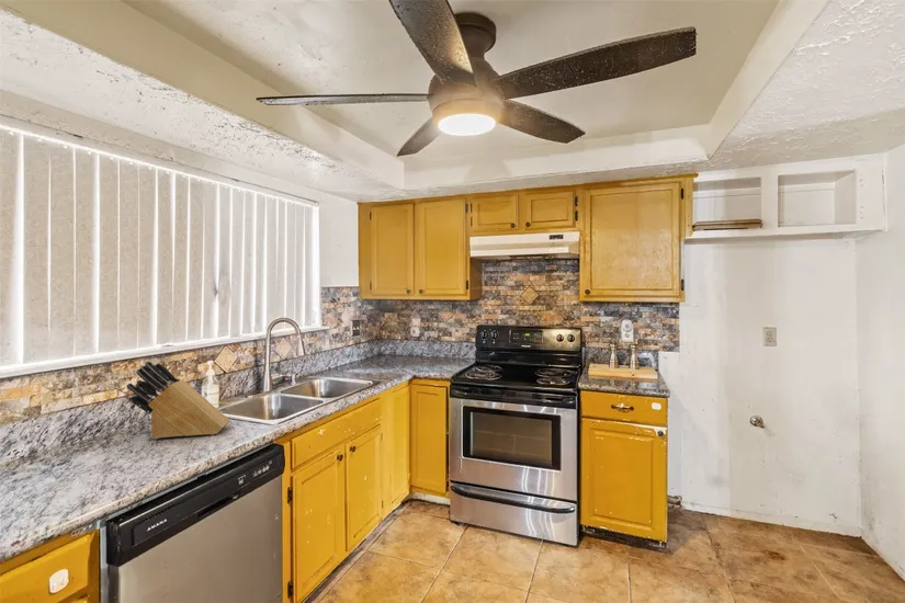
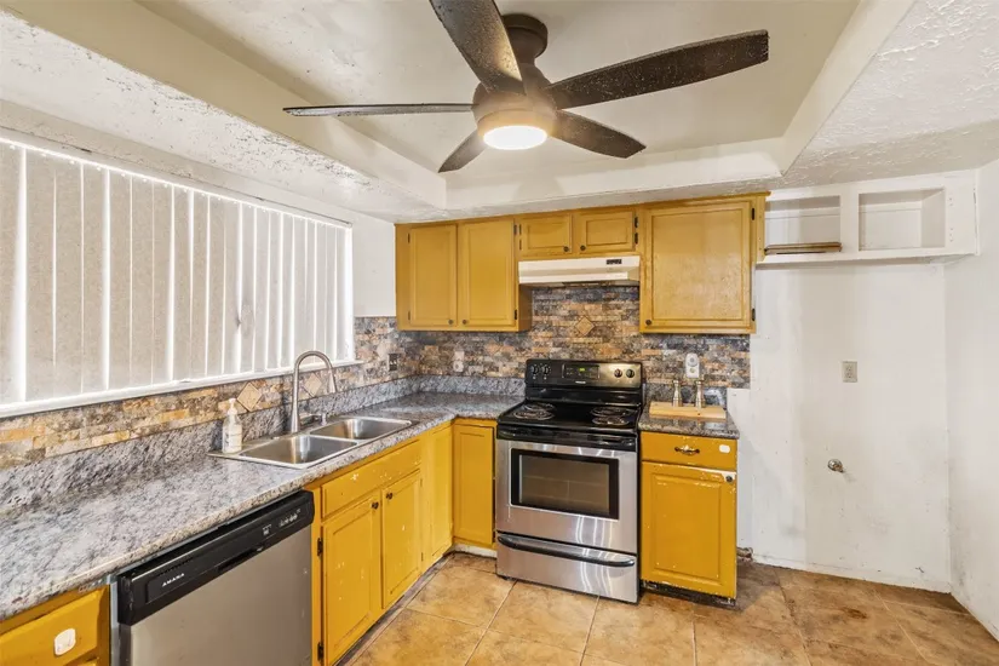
- knife block [126,360,231,440]
